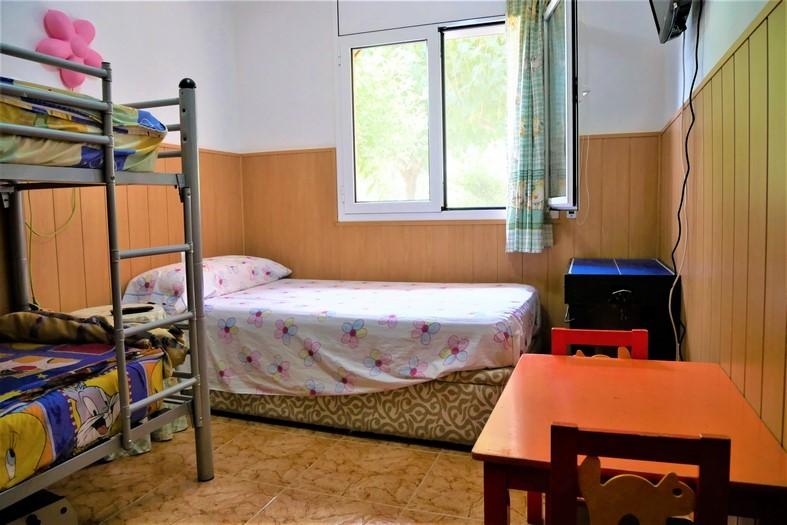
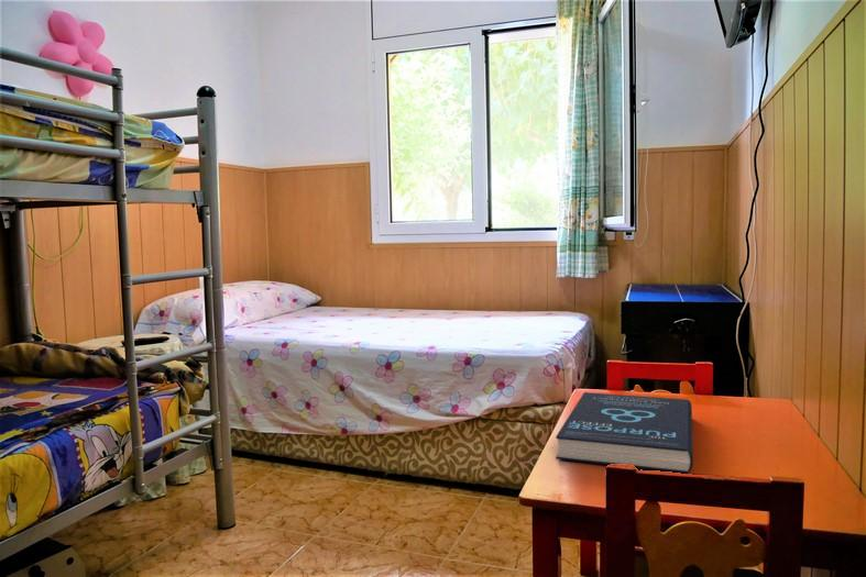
+ book [555,391,694,475]
